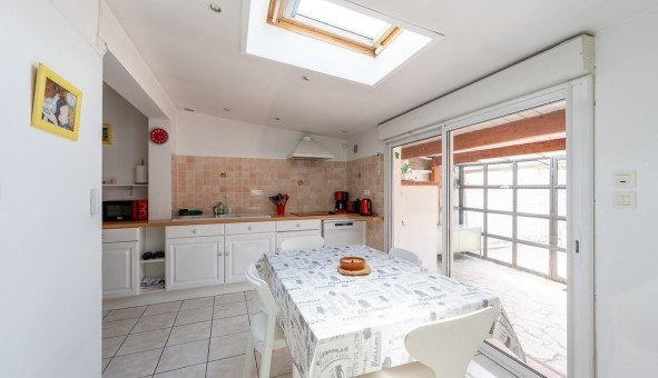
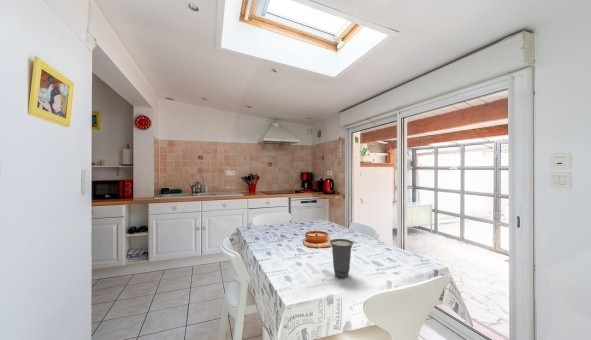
+ cup [329,238,354,279]
